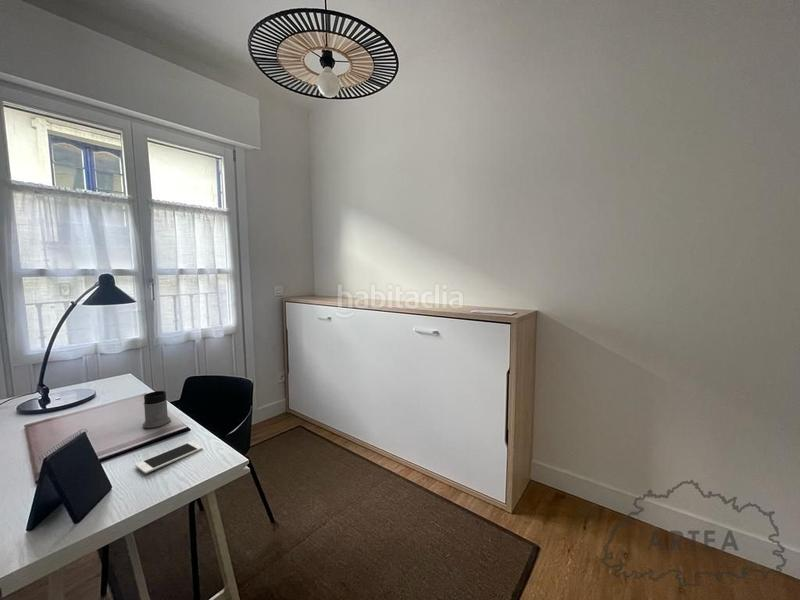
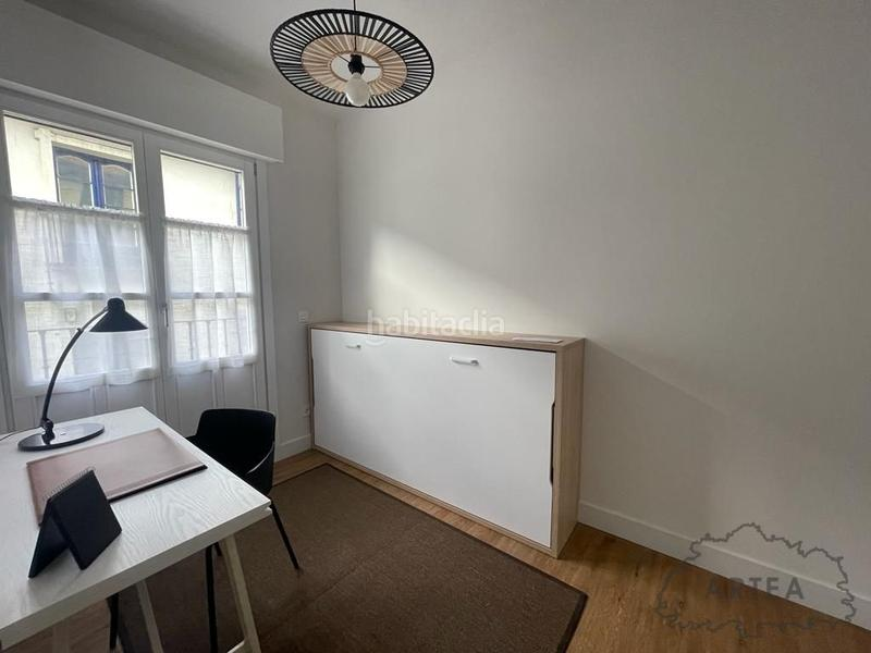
- cell phone [134,441,203,475]
- mug [142,390,172,429]
